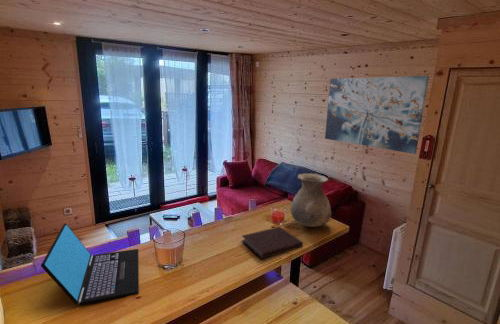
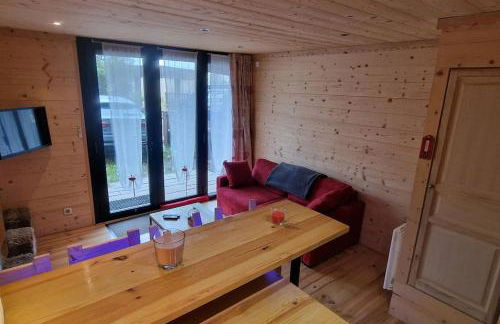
- wall art [324,75,430,155]
- notebook [241,226,304,260]
- vase [289,172,332,228]
- laptop [40,222,140,306]
